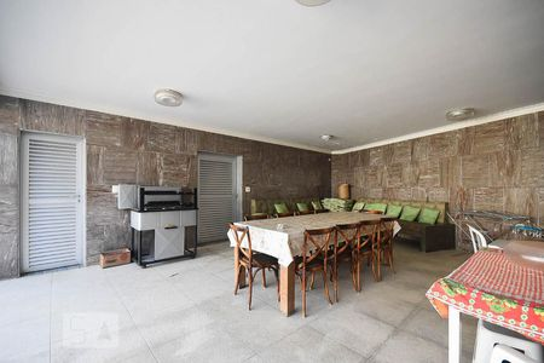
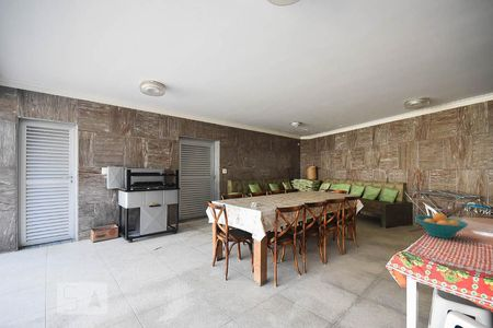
+ fruit bowl [414,212,469,239]
